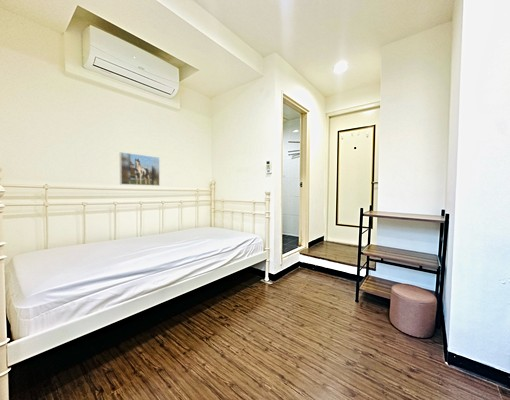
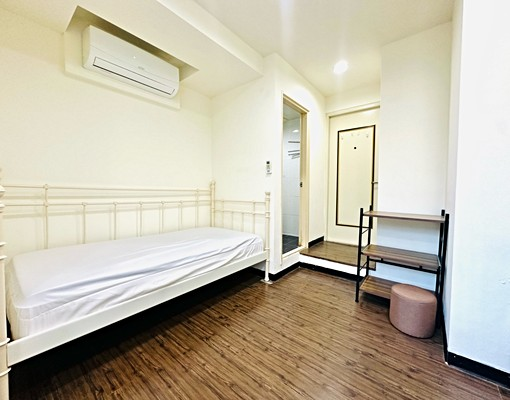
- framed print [119,151,161,187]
